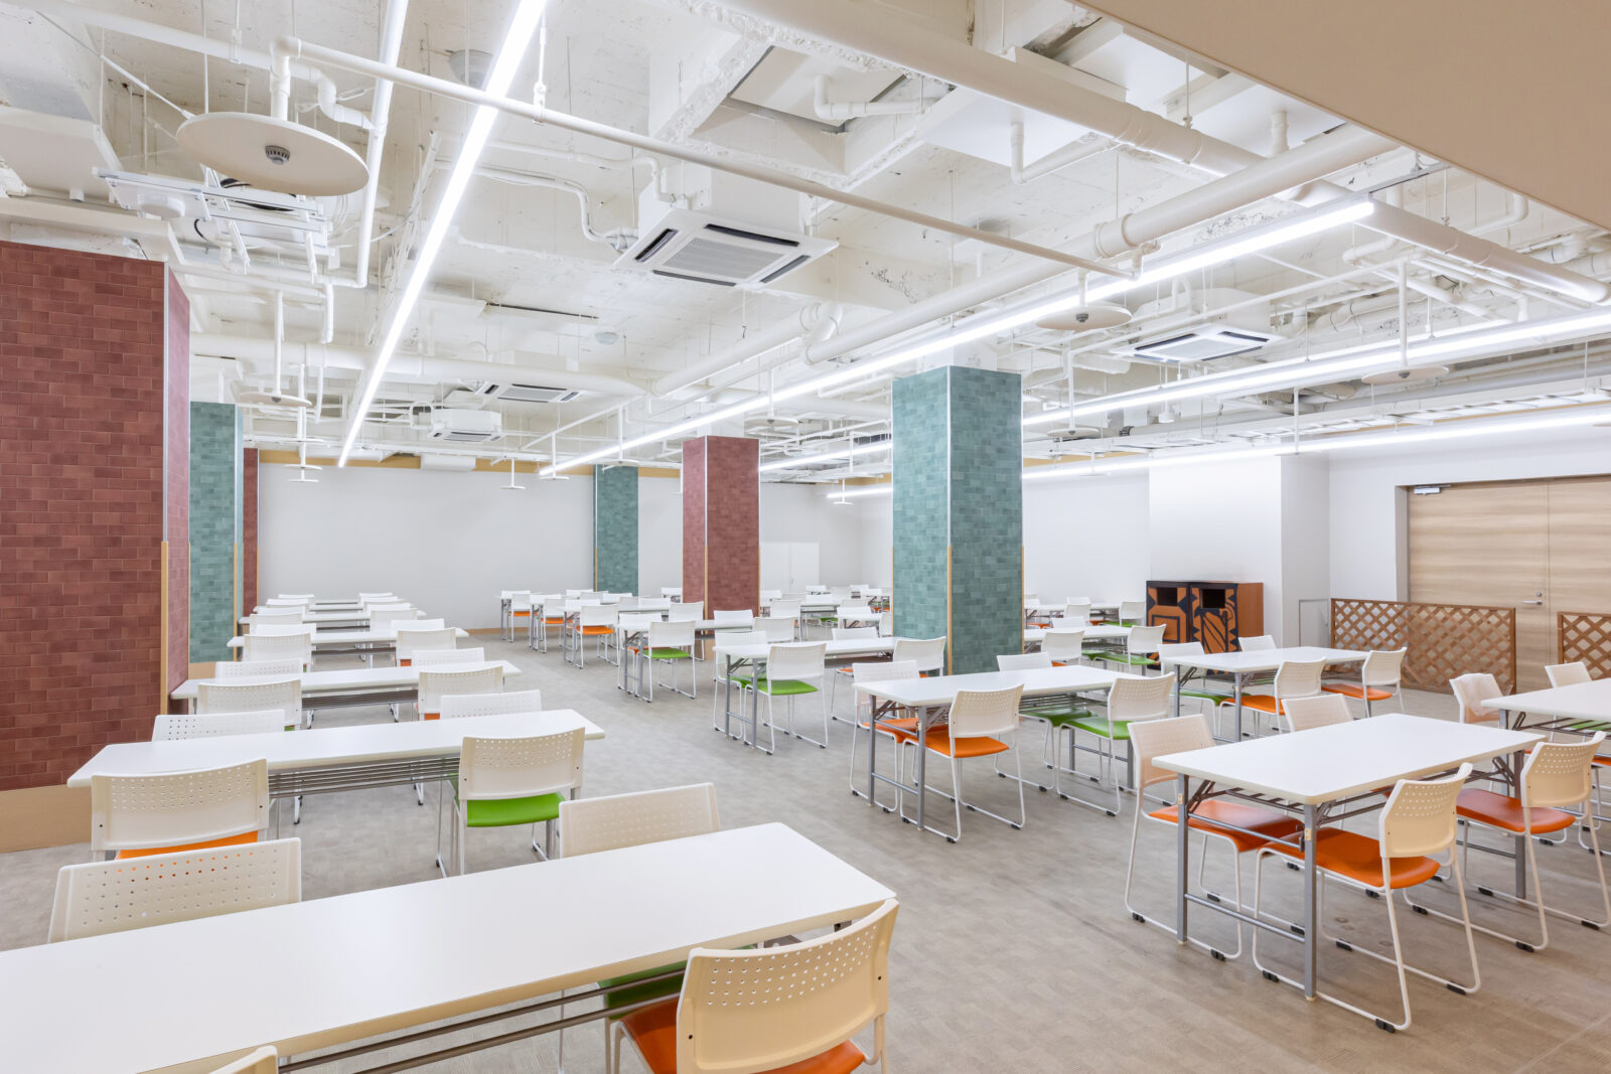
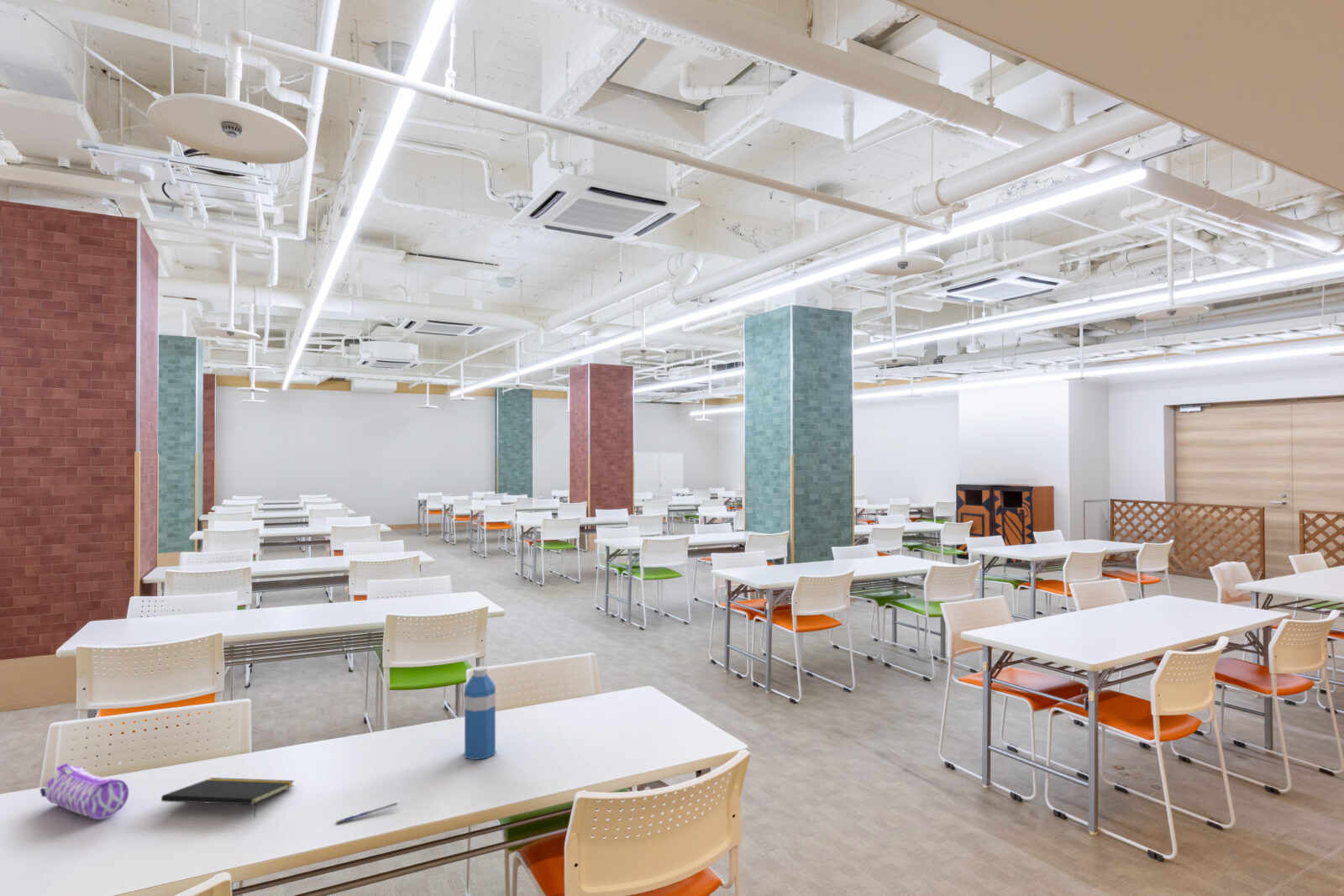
+ pen [335,802,398,825]
+ water bottle [464,665,496,761]
+ notepad [160,777,295,819]
+ pencil case [39,762,129,820]
